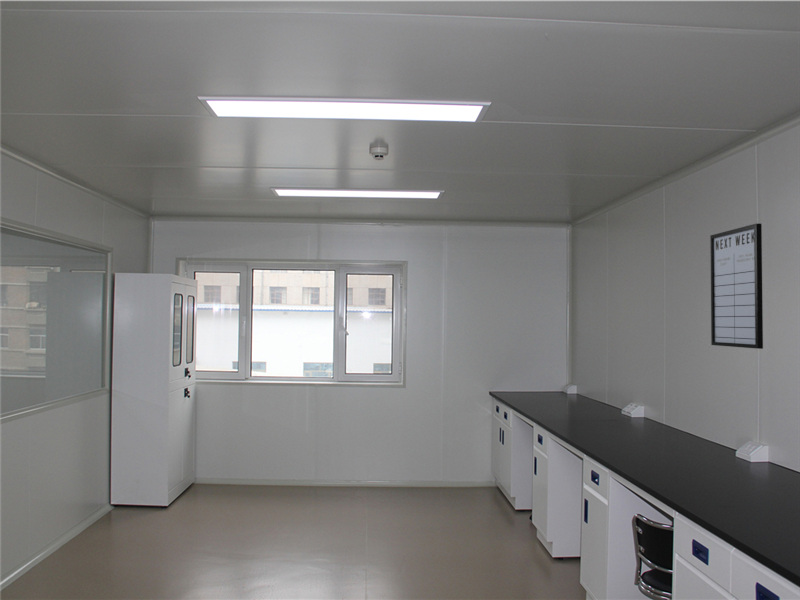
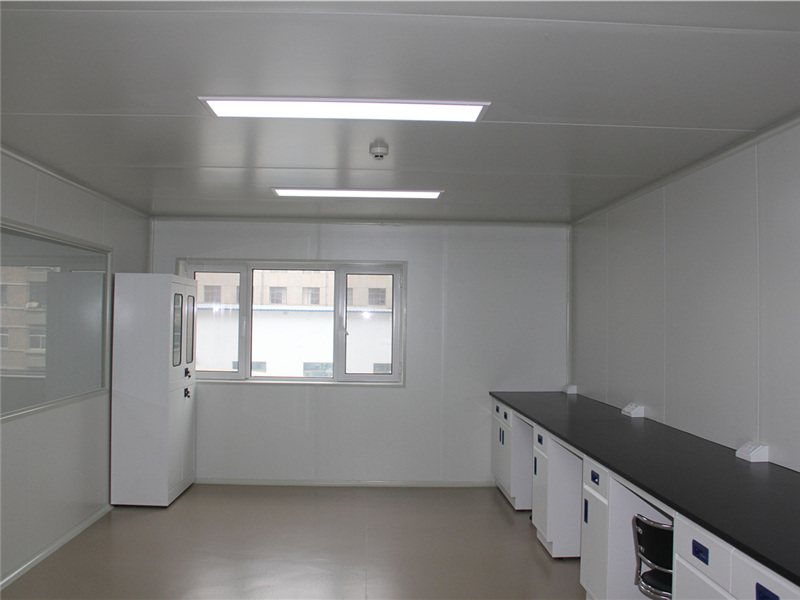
- writing board [709,223,764,350]
